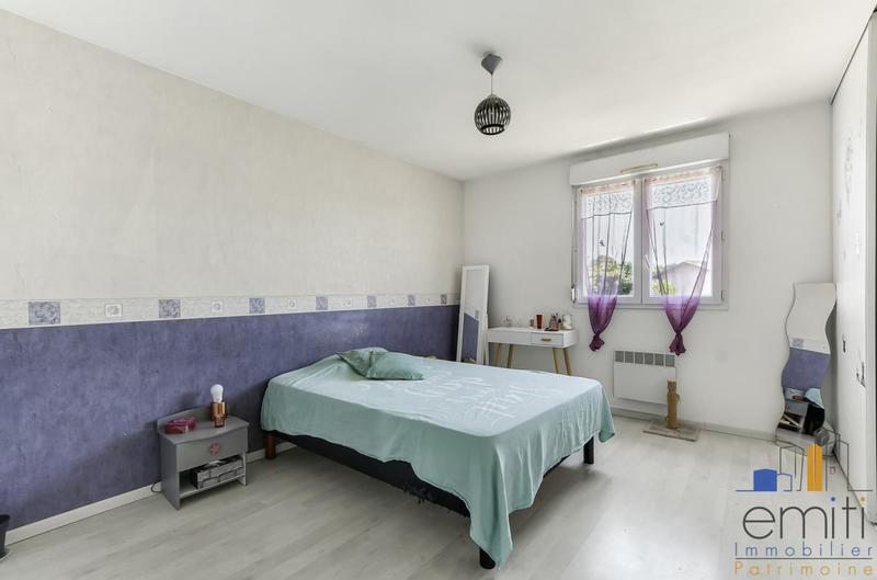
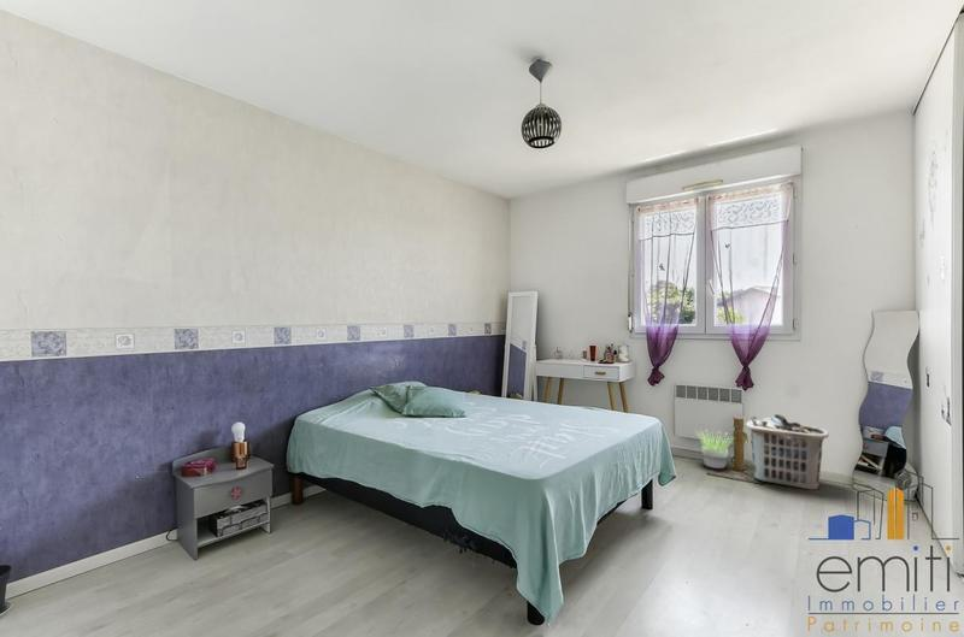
+ potted plant [695,430,735,470]
+ clothes hamper [745,413,830,491]
